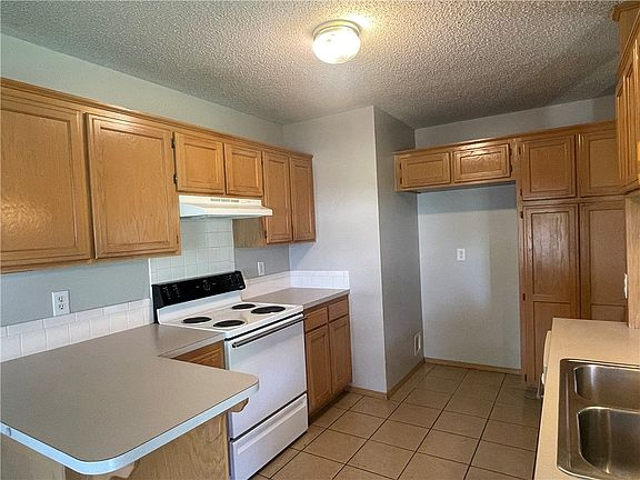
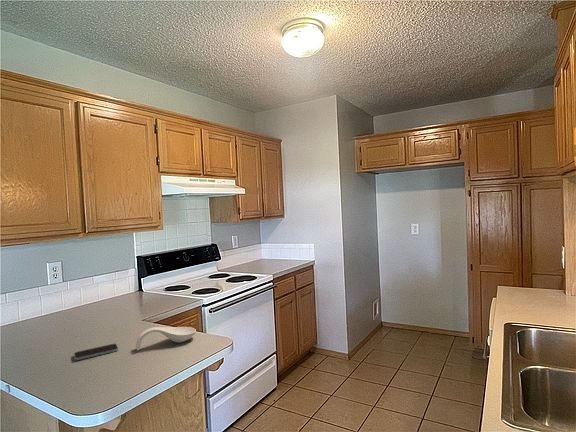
+ spoon rest [135,326,197,351]
+ smartphone [73,343,119,361]
